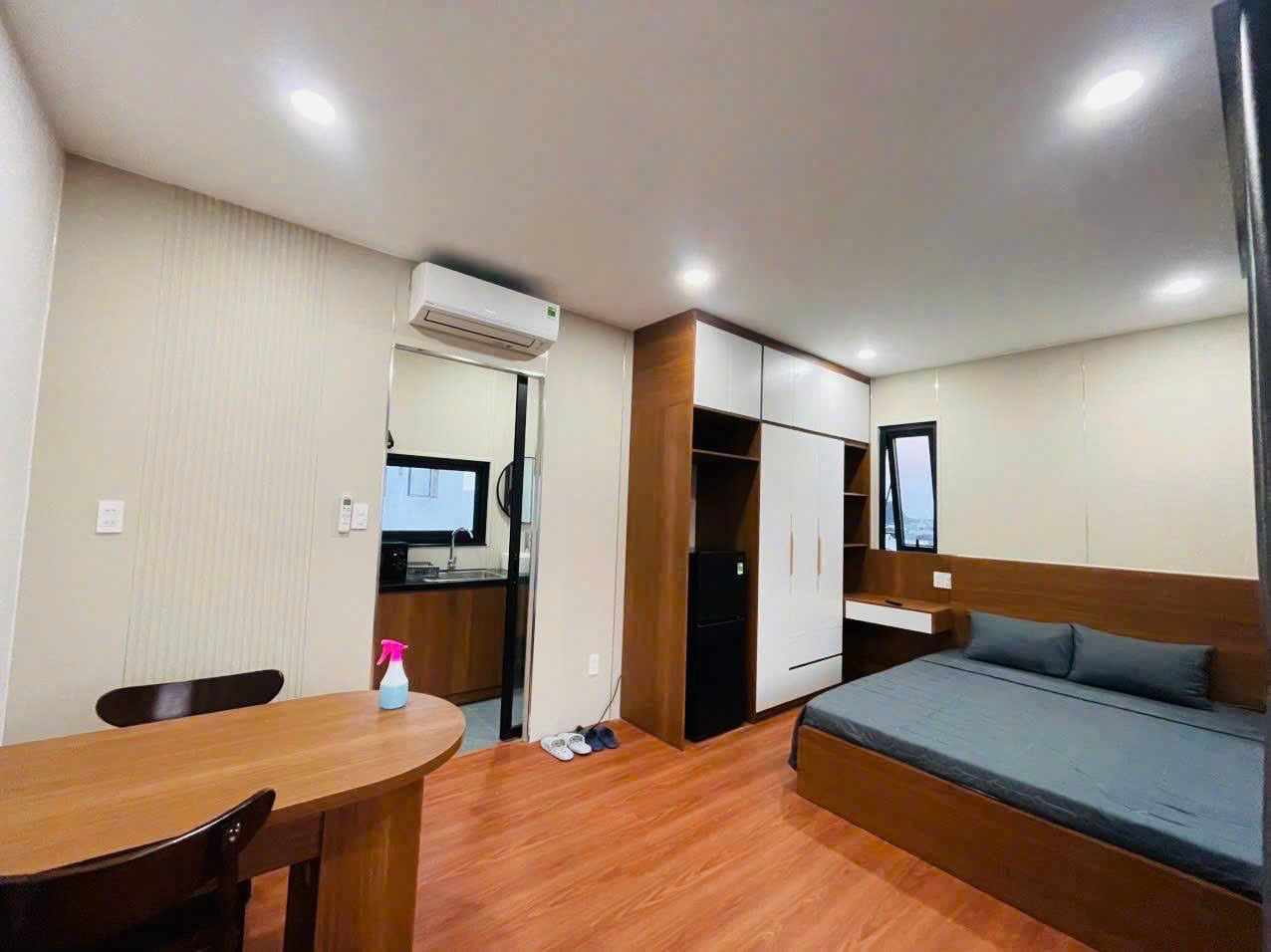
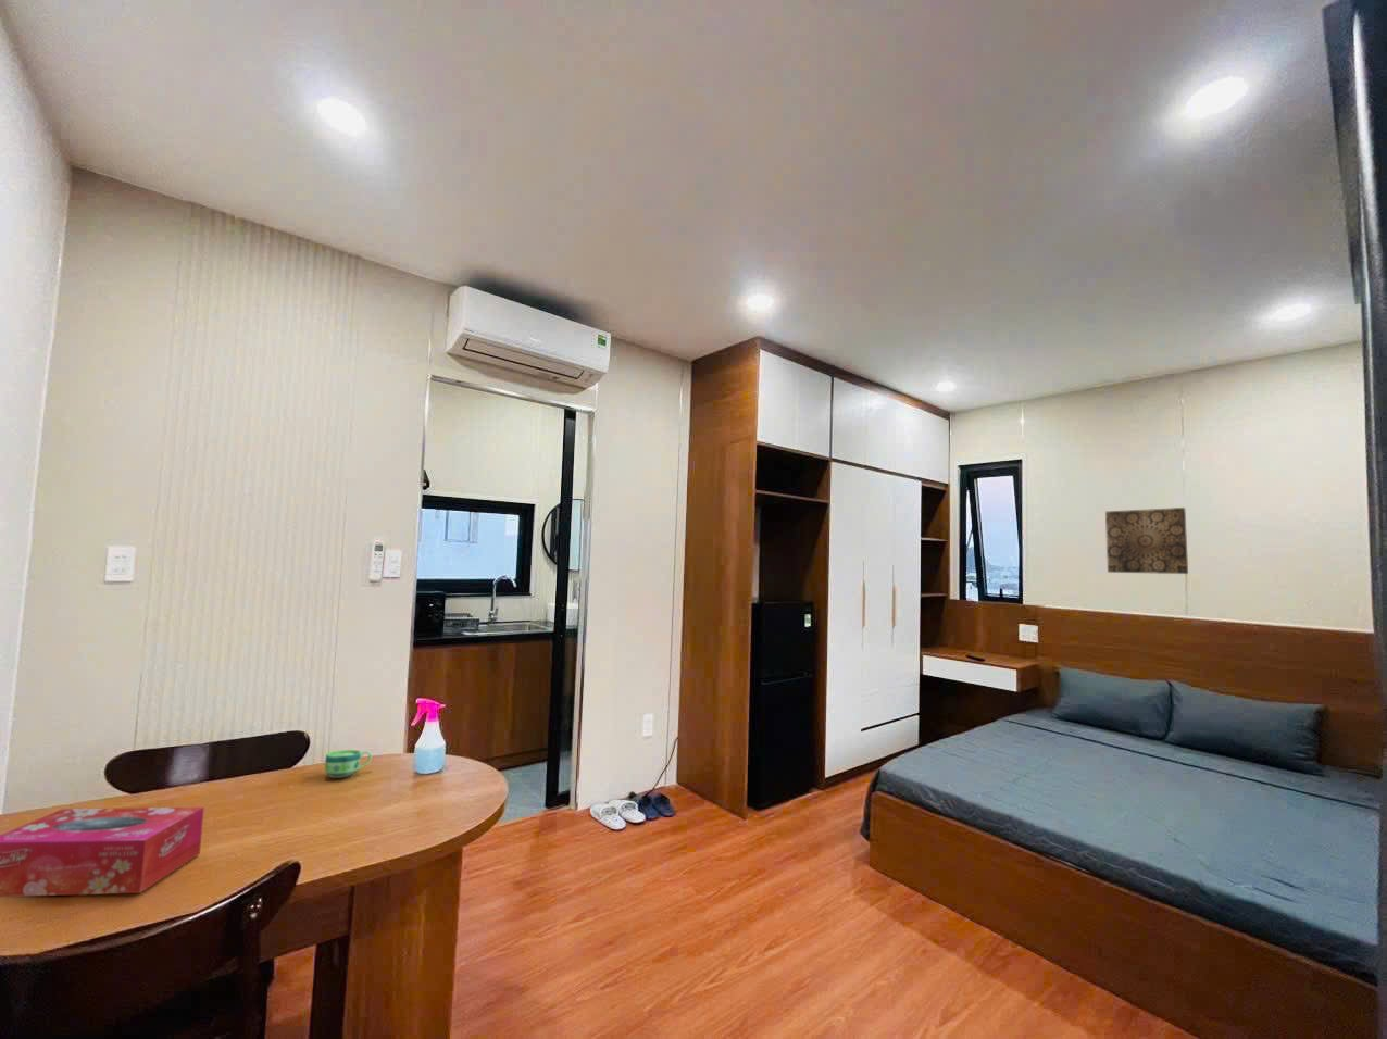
+ tissue box [0,807,205,898]
+ wall art [1104,506,1189,575]
+ cup [324,749,373,779]
